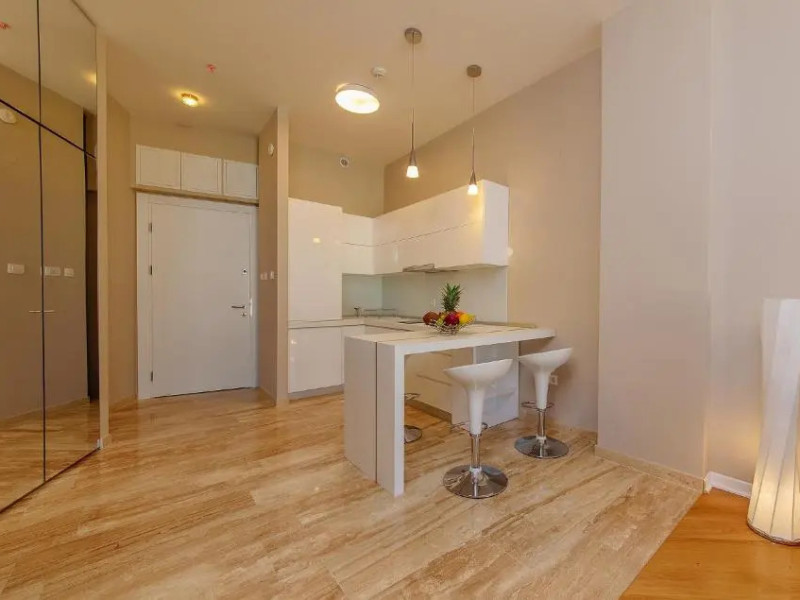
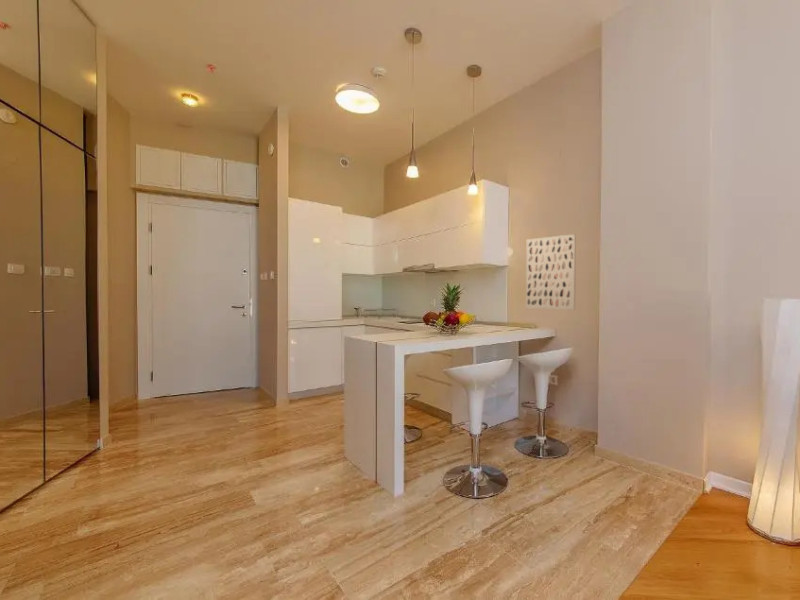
+ wall art [525,233,577,311]
